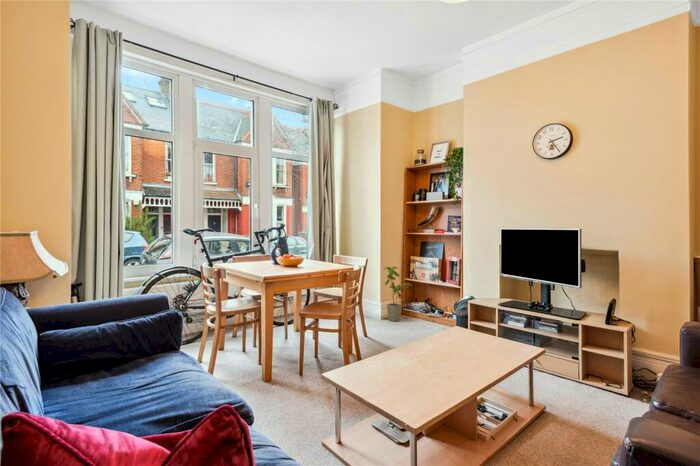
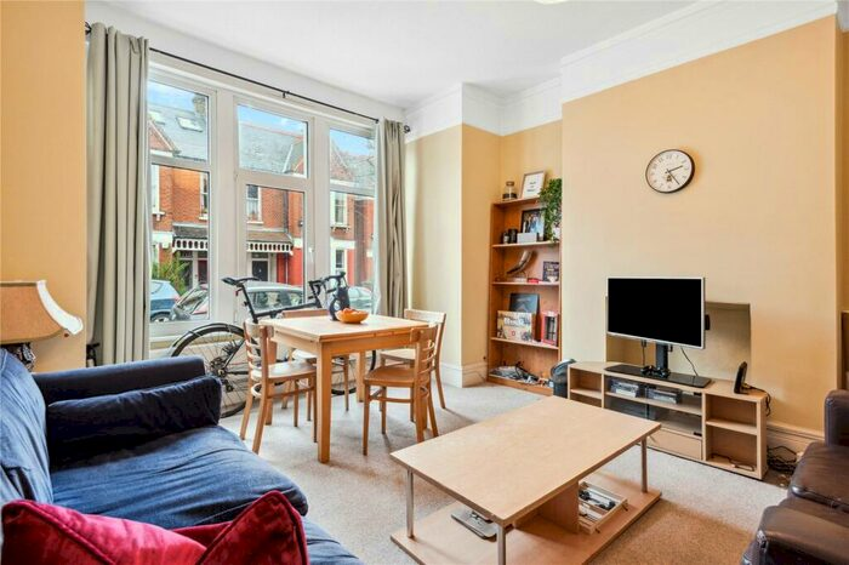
- house plant [383,266,413,322]
